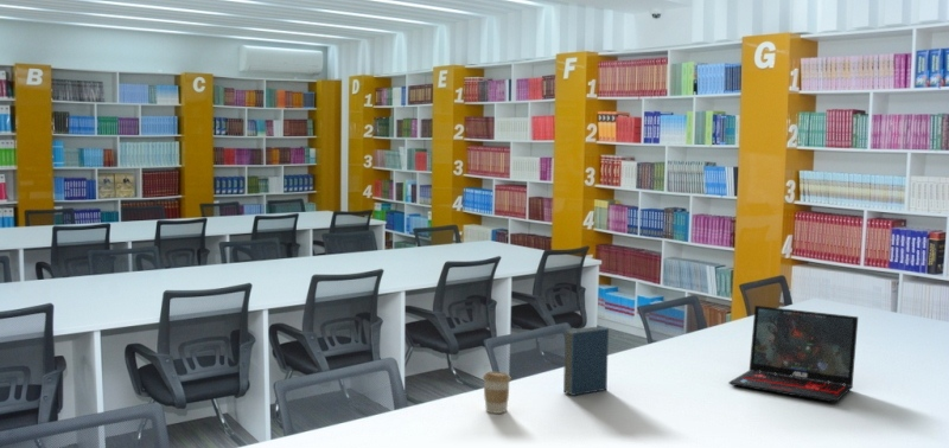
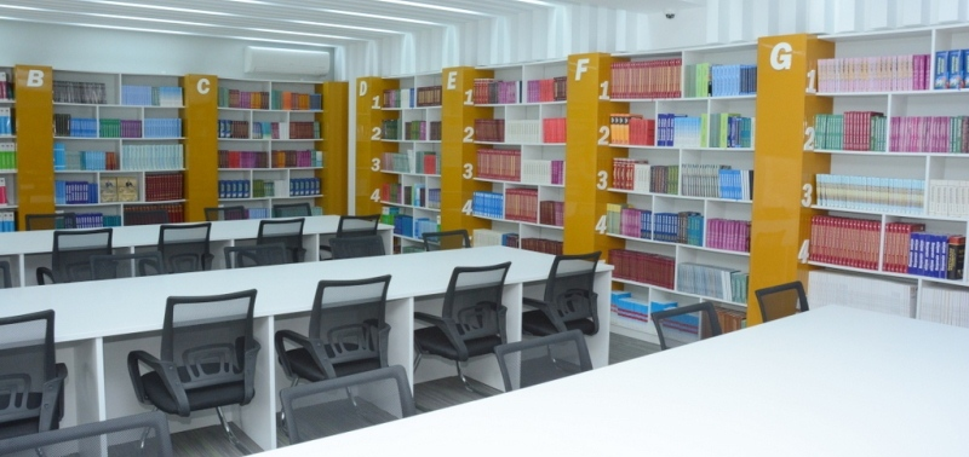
- coffee cup [482,370,512,415]
- book [562,325,610,397]
- laptop [727,305,859,403]
